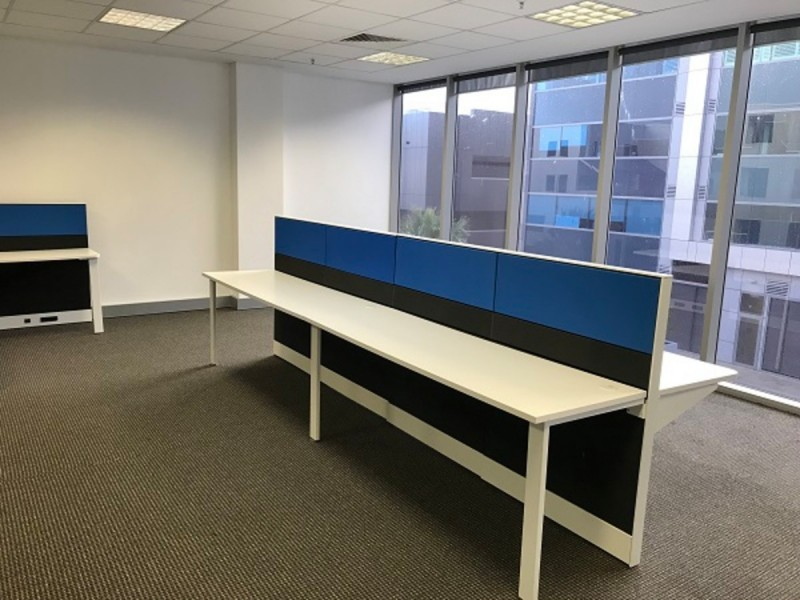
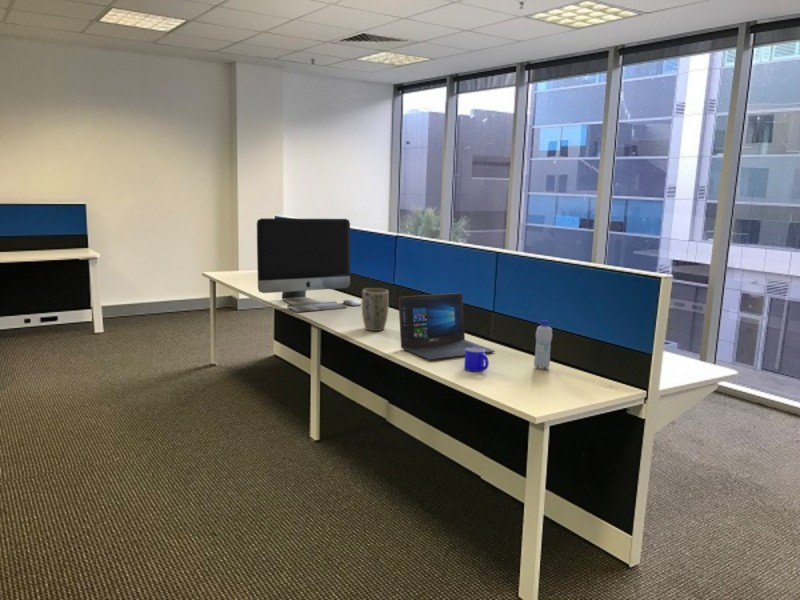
+ laptop [397,292,496,361]
+ bottle [533,319,553,370]
+ computer monitor [256,217,362,313]
+ mug [463,347,490,373]
+ plant pot [361,287,390,332]
